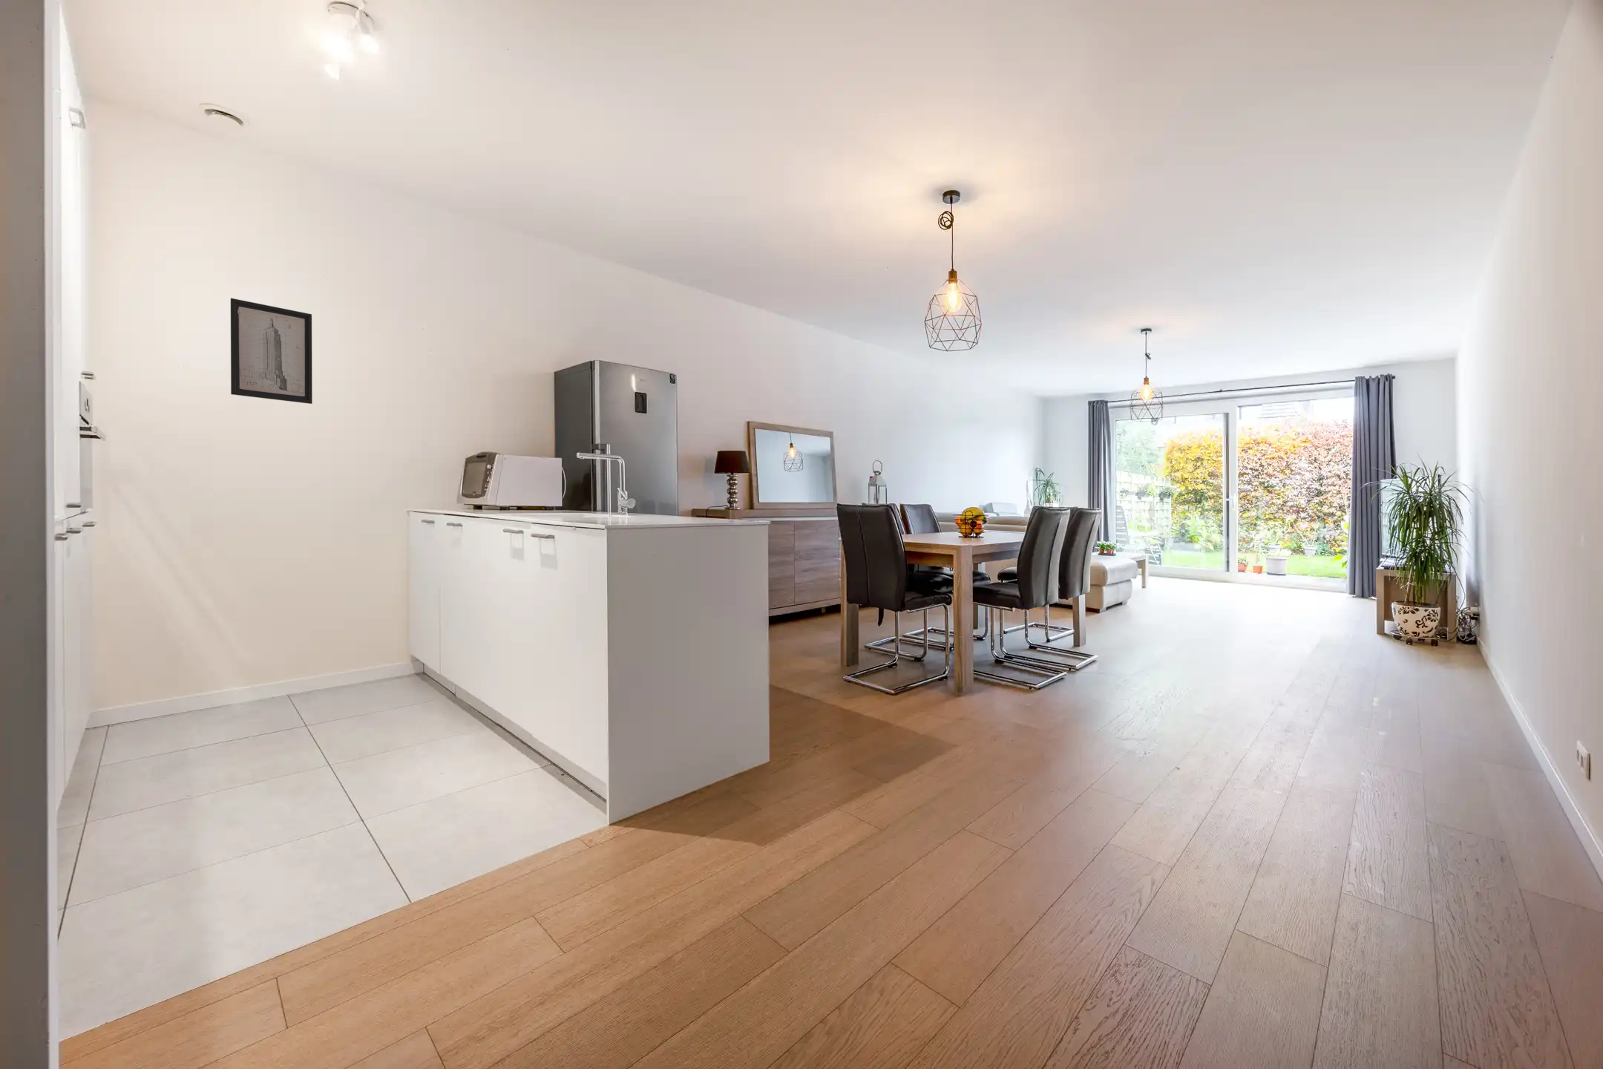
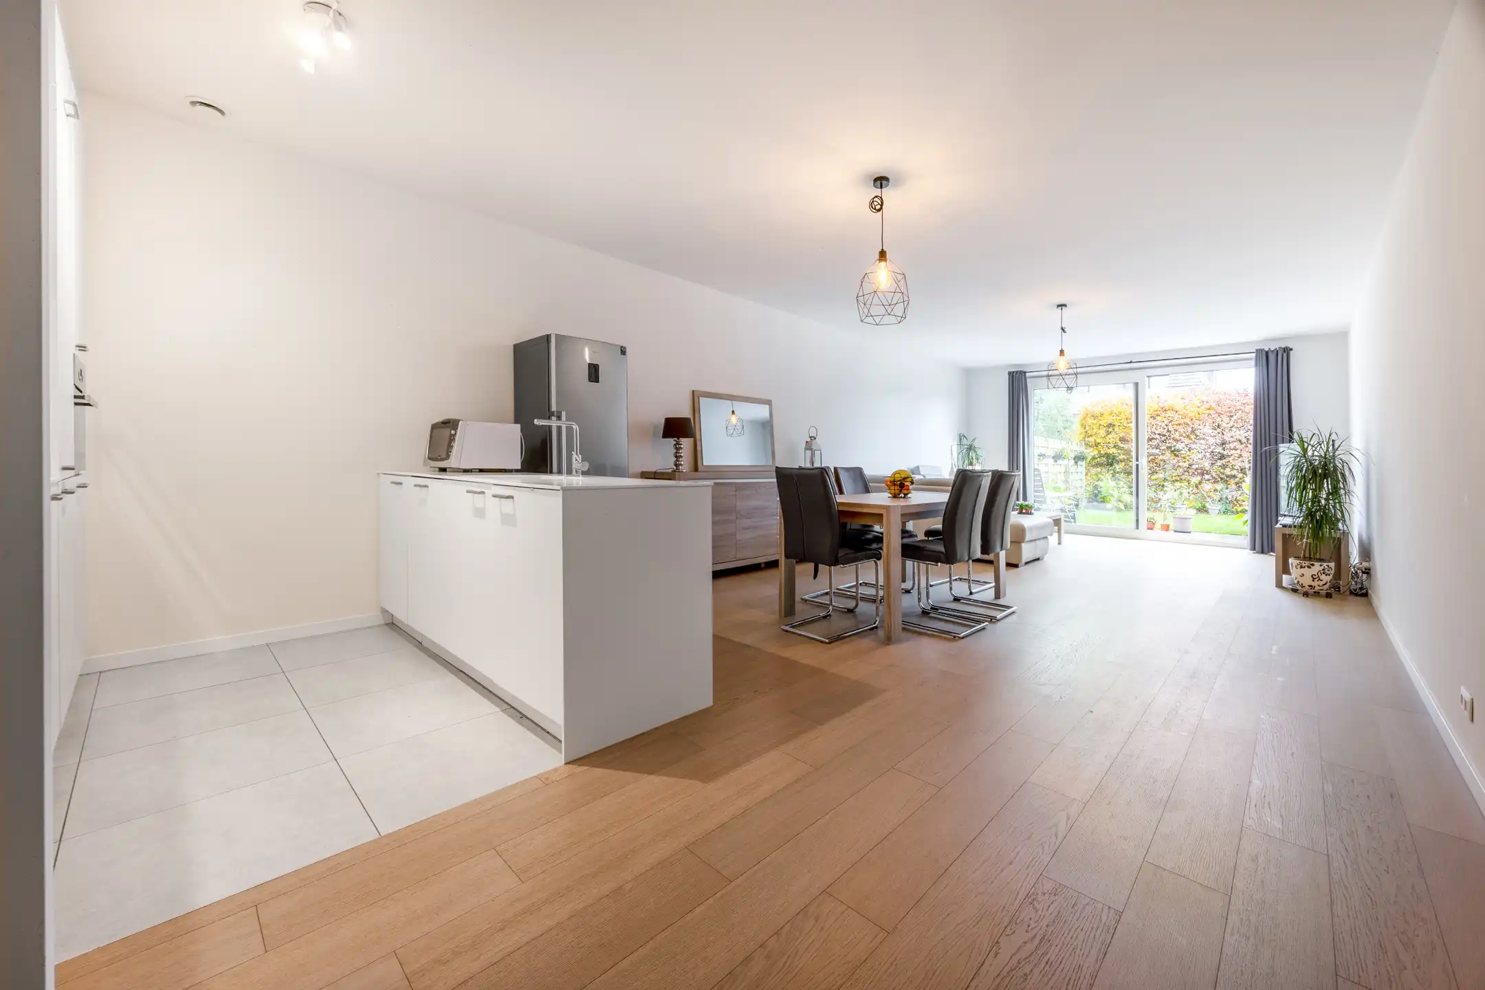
- wall art [230,298,314,404]
